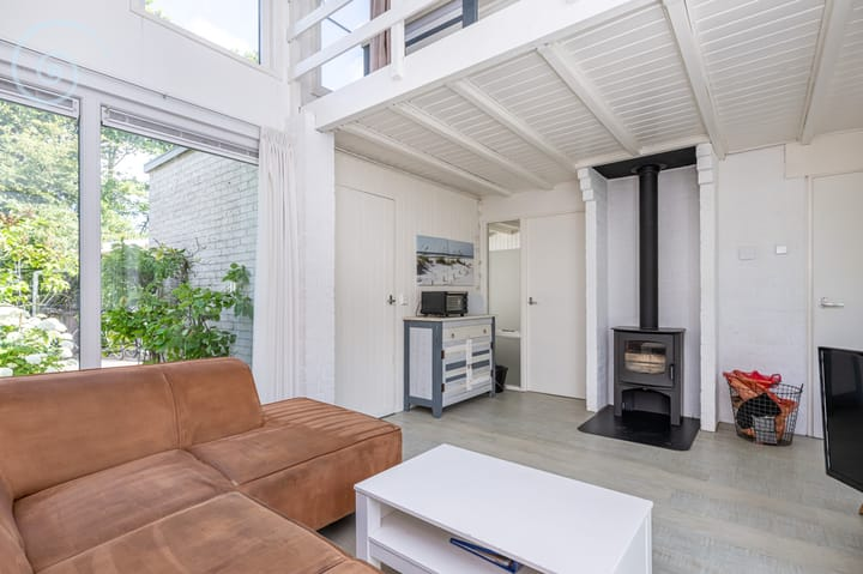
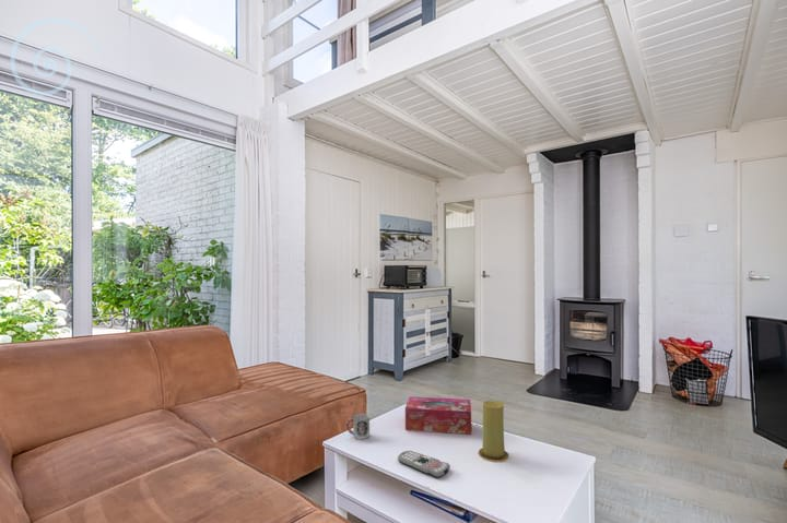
+ remote control [397,450,451,479]
+ cup [345,413,371,440]
+ candle [477,400,509,463]
+ tissue box [404,395,472,436]
